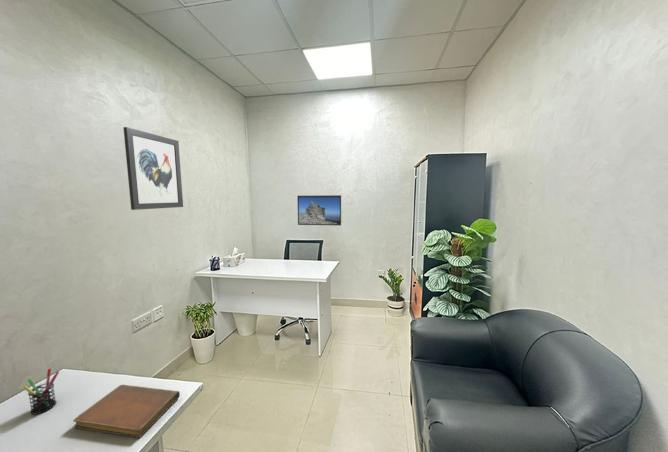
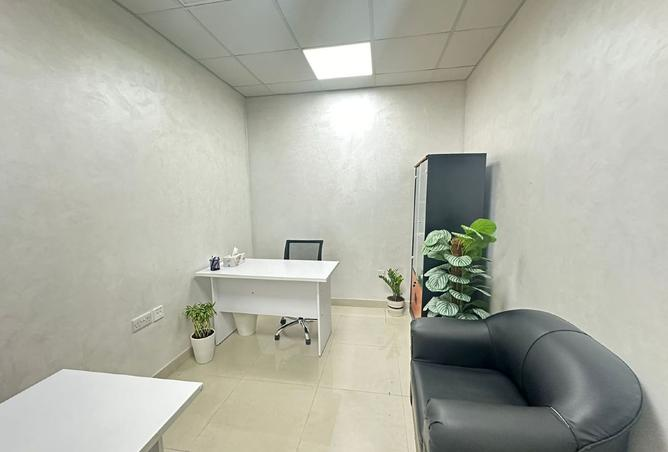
- wall art [123,126,184,211]
- notebook [72,384,181,439]
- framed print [296,194,342,227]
- pen holder [22,368,60,415]
